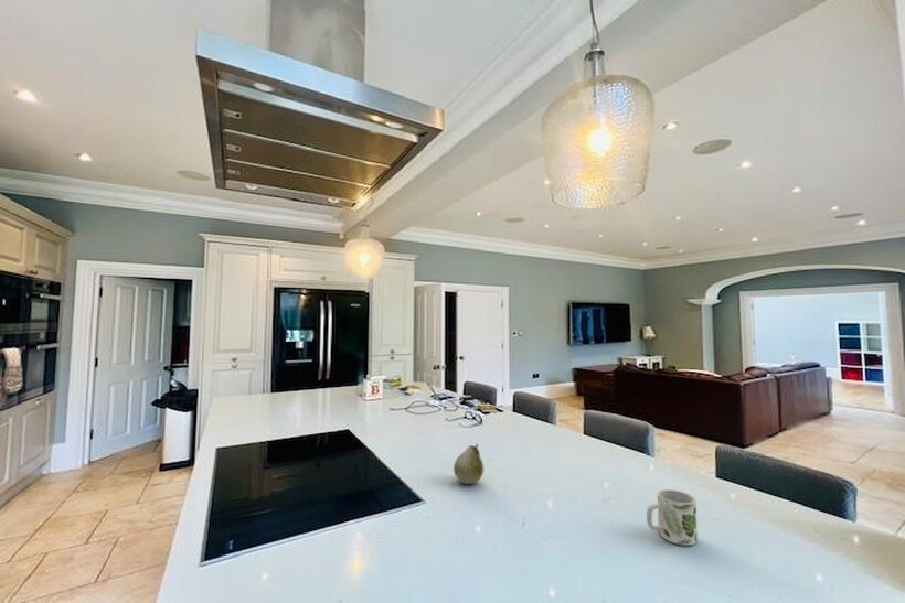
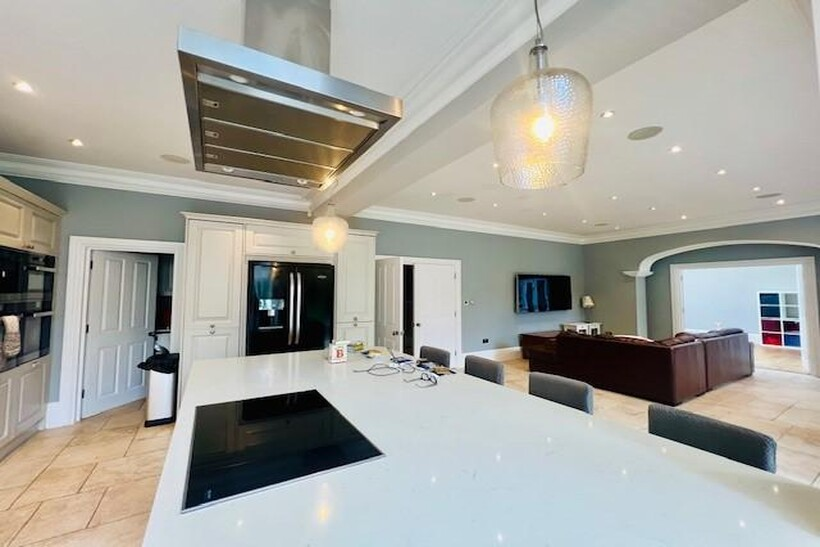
- mug [646,488,699,547]
- fruit [453,443,485,485]
